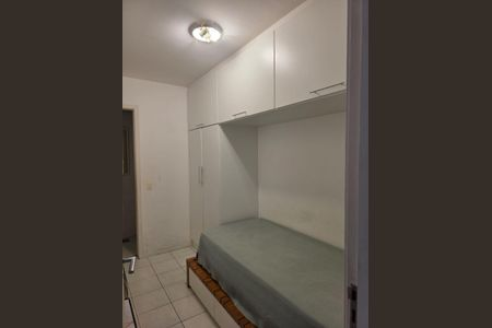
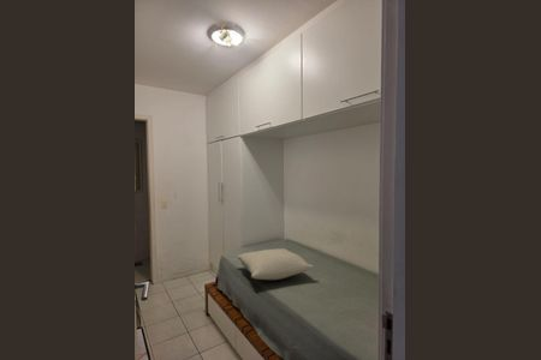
+ pillow [236,247,315,281]
